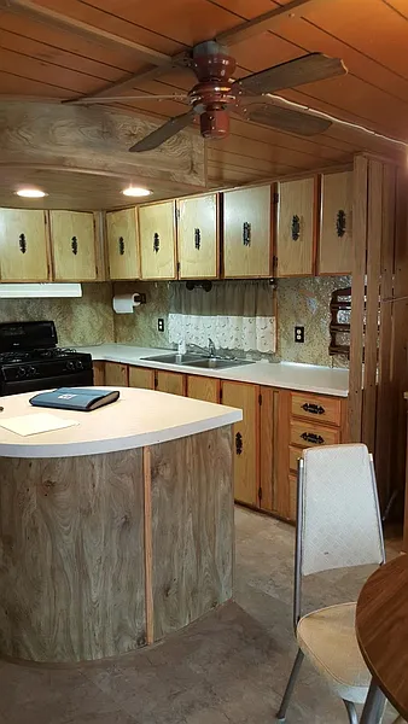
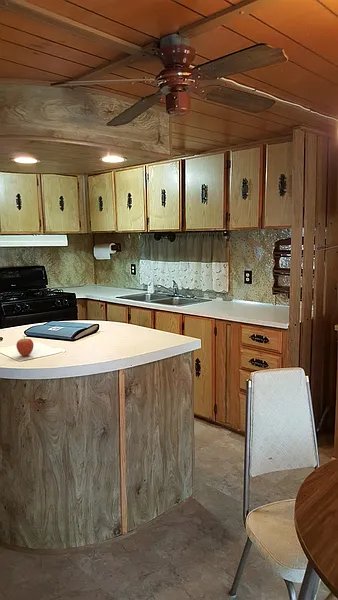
+ fruit [15,334,34,357]
